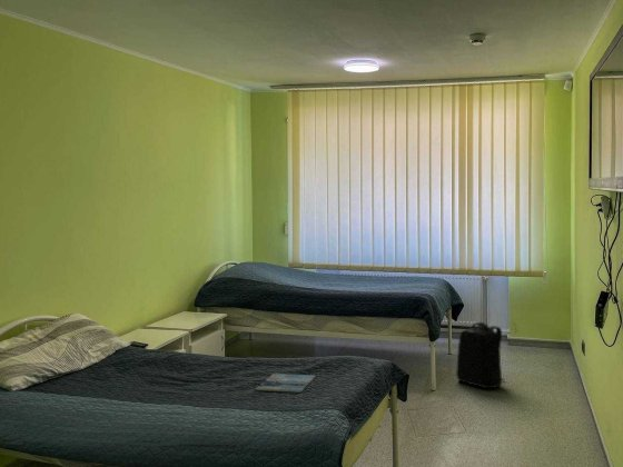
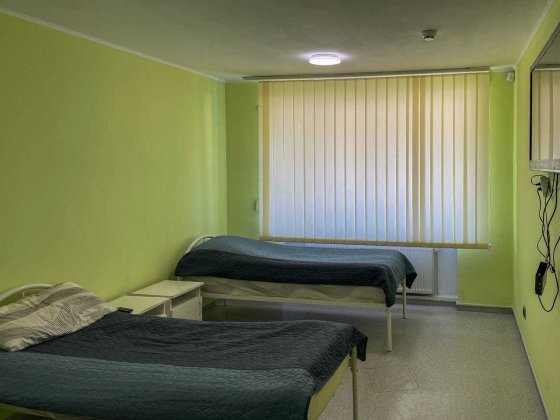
- magazine [255,372,316,394]
- backpack [455,321,504,390]
